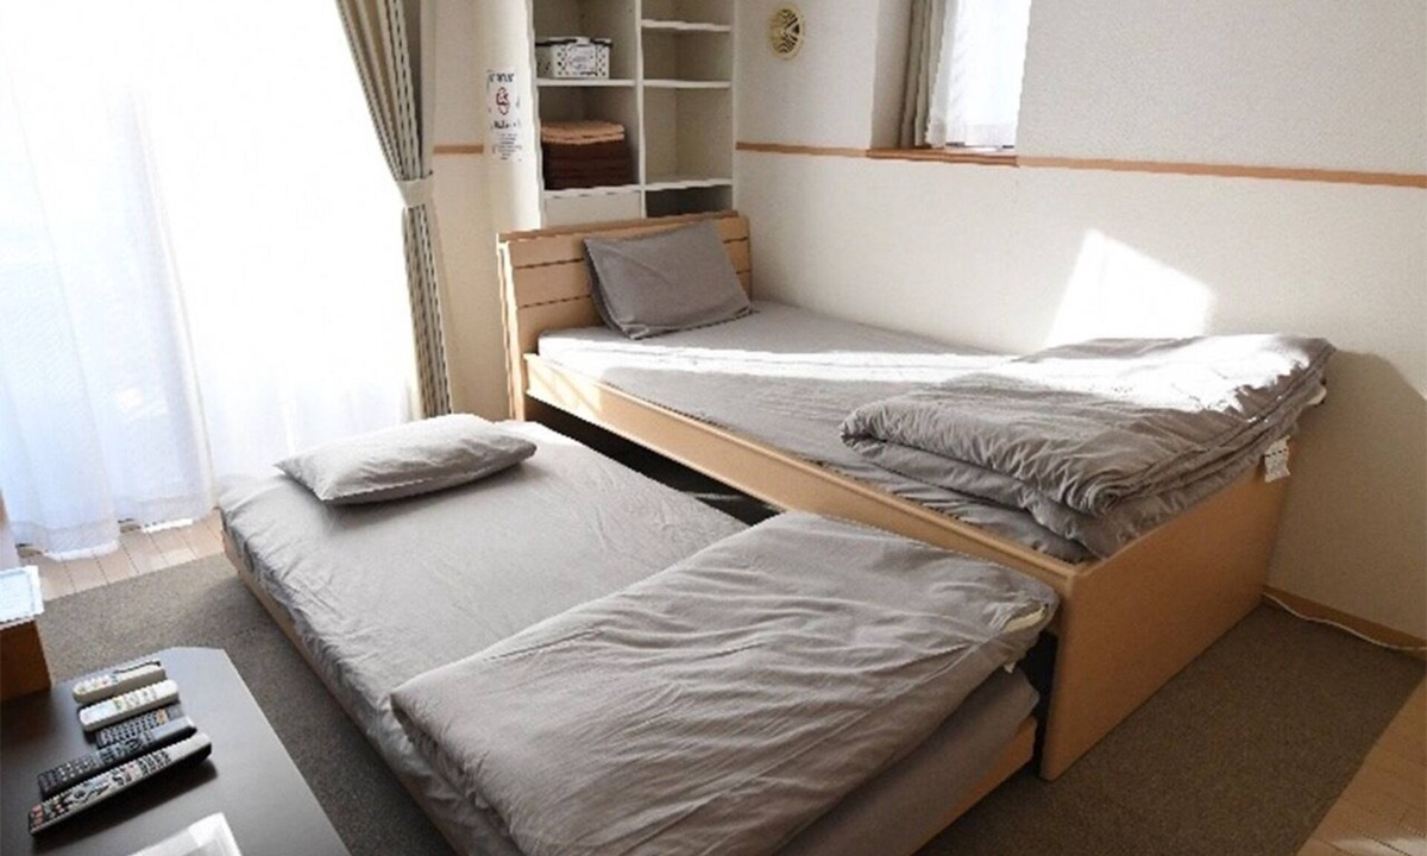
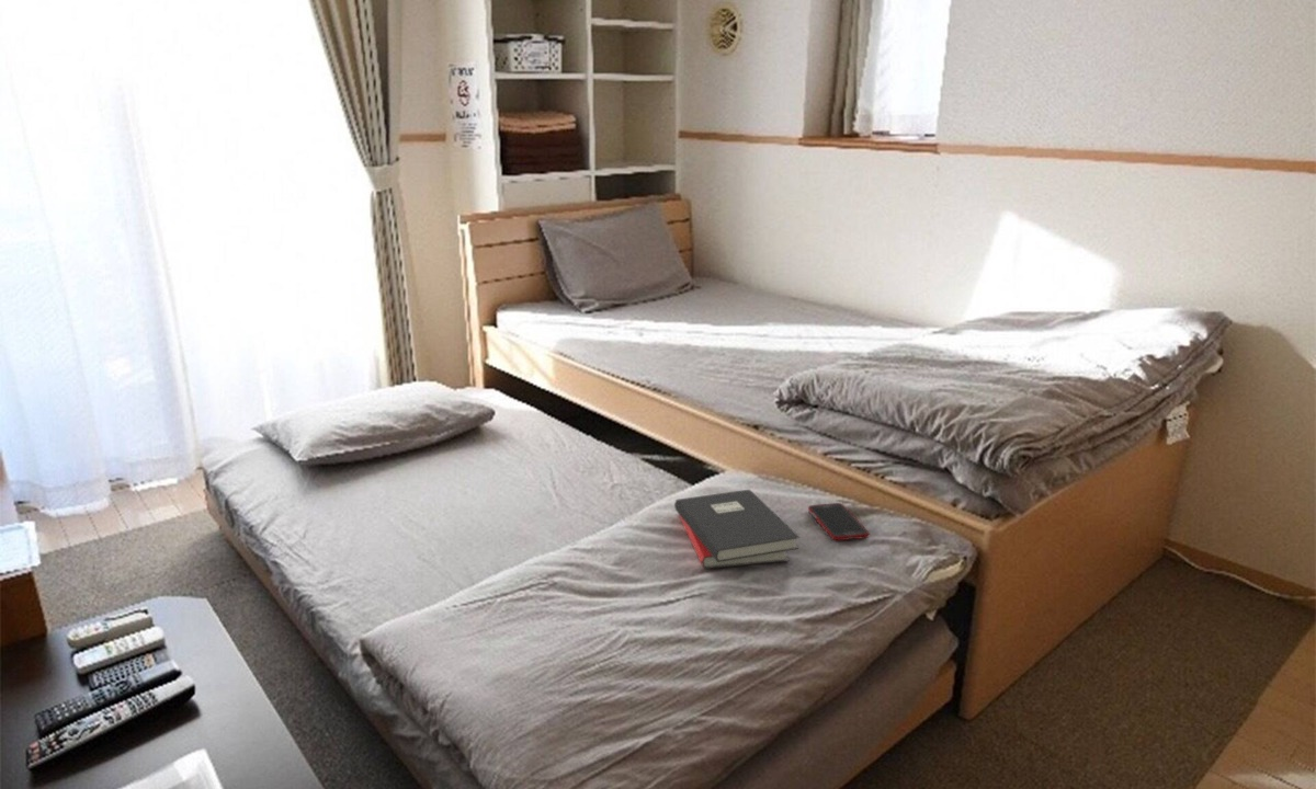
+ cell phone [807,502,871,541]
+ hardback book [673,489,801,570]
